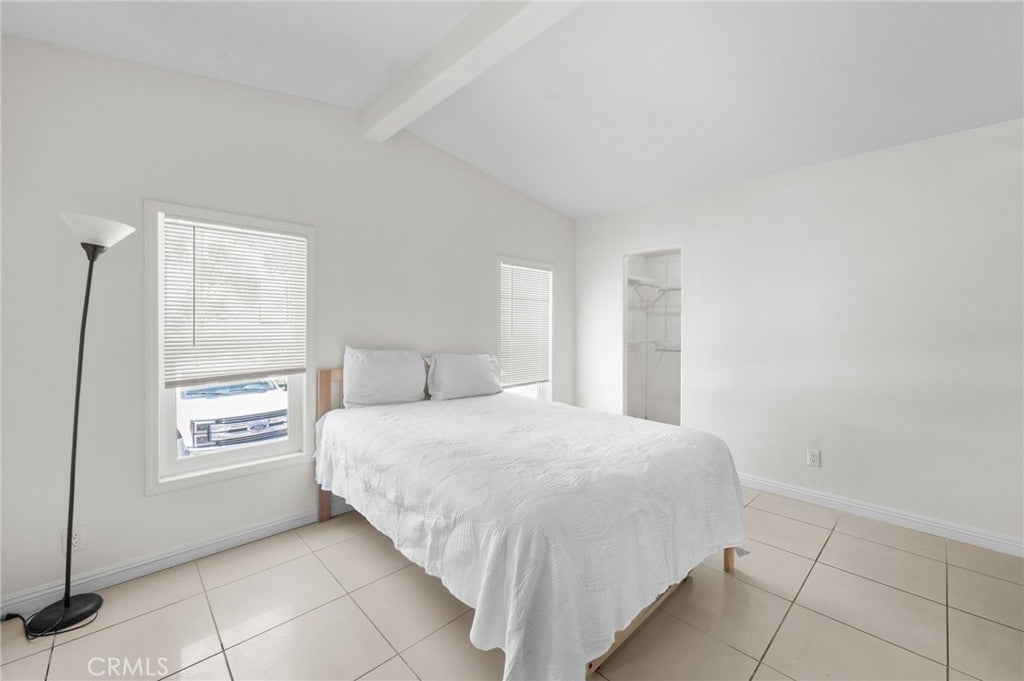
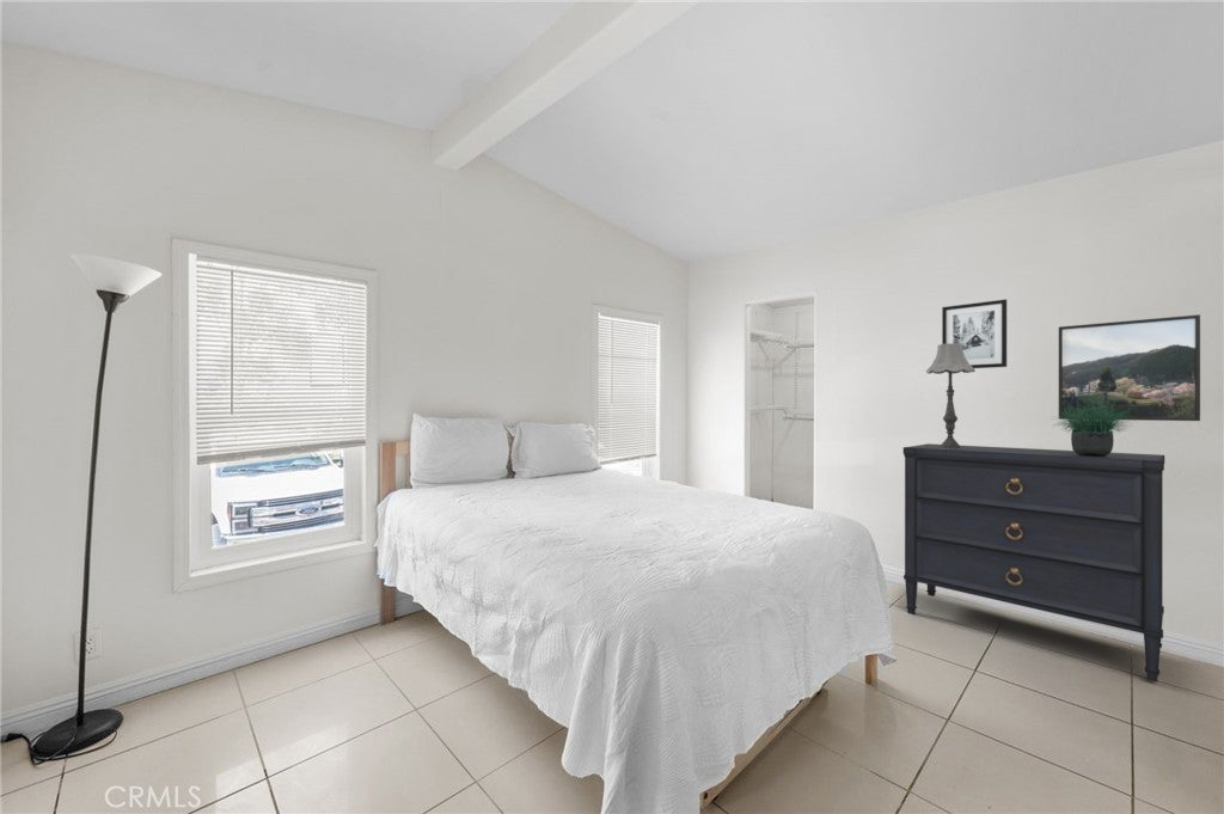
+ potted plant [1051,387,1138,455]
+ table lamp [925,343,977,449]
+ dresser [902,442,1165,683]
+ wall art [941,298,1008,369]
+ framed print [1058,313,1201,422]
